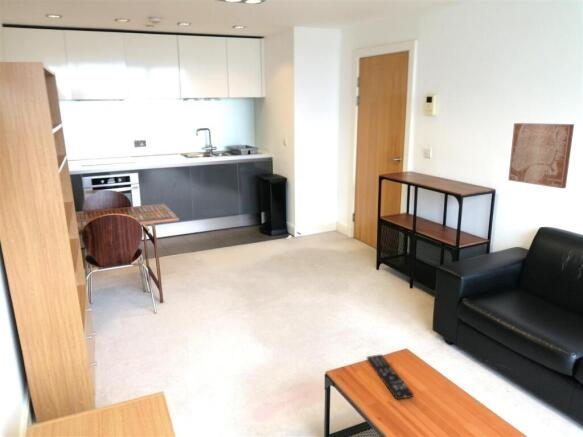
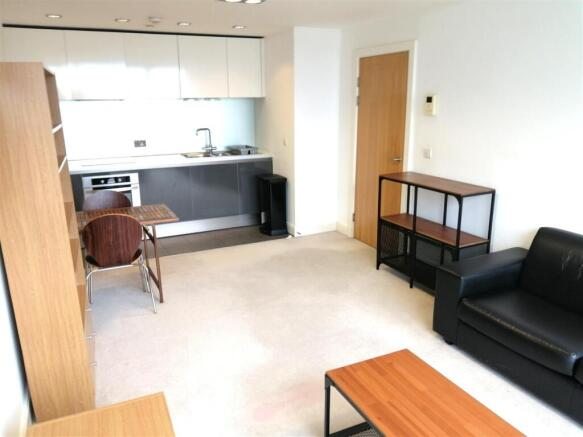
- wall art [507,122,575,189]
- remote control [366,353,415,401]
